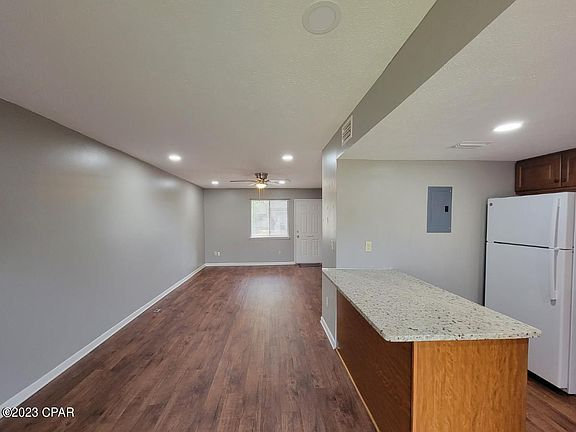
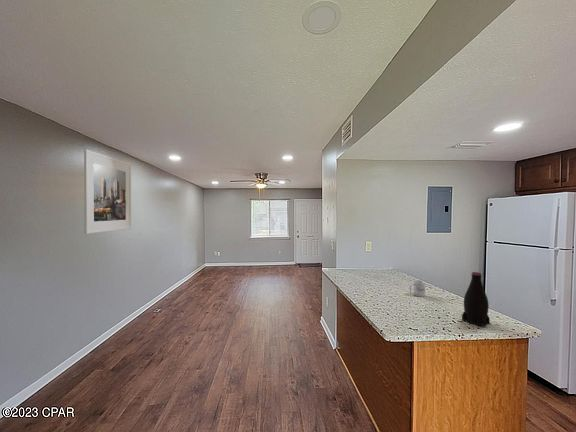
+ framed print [83,148,132,235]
+ bottle [461,271,491,327]
+ mug [408,279,426,298]
